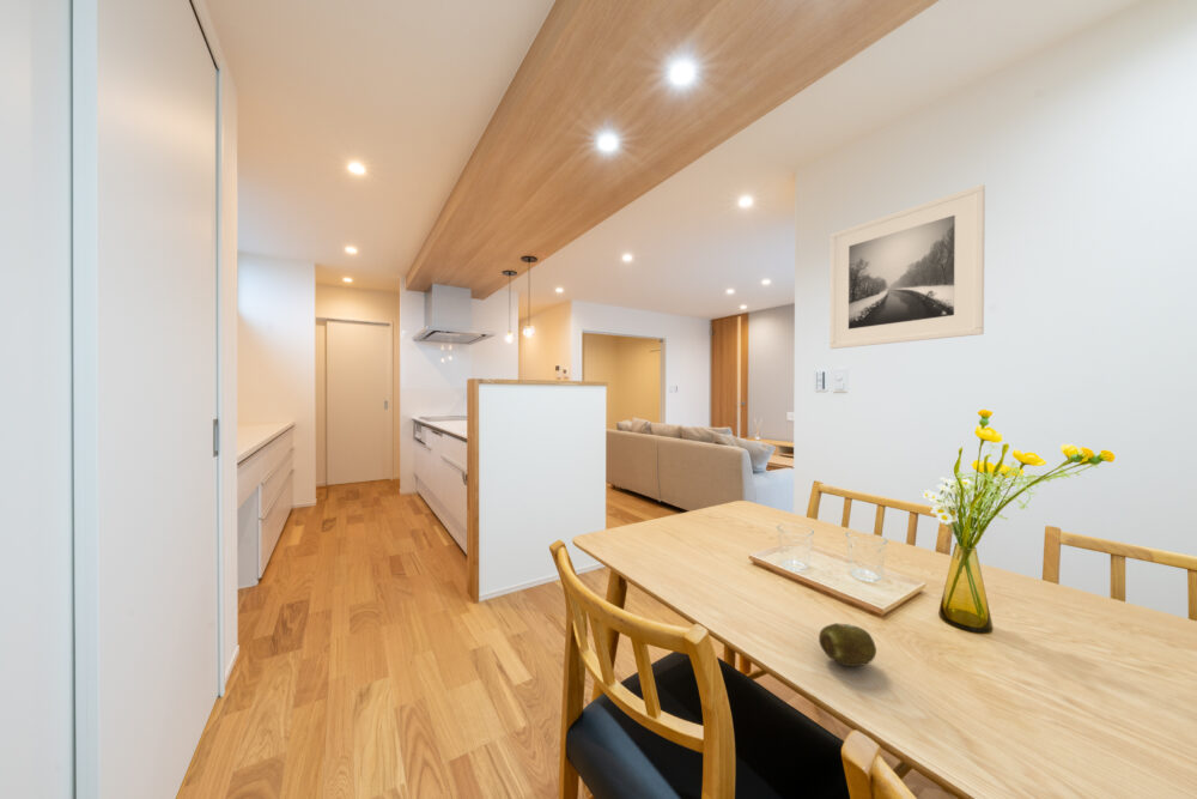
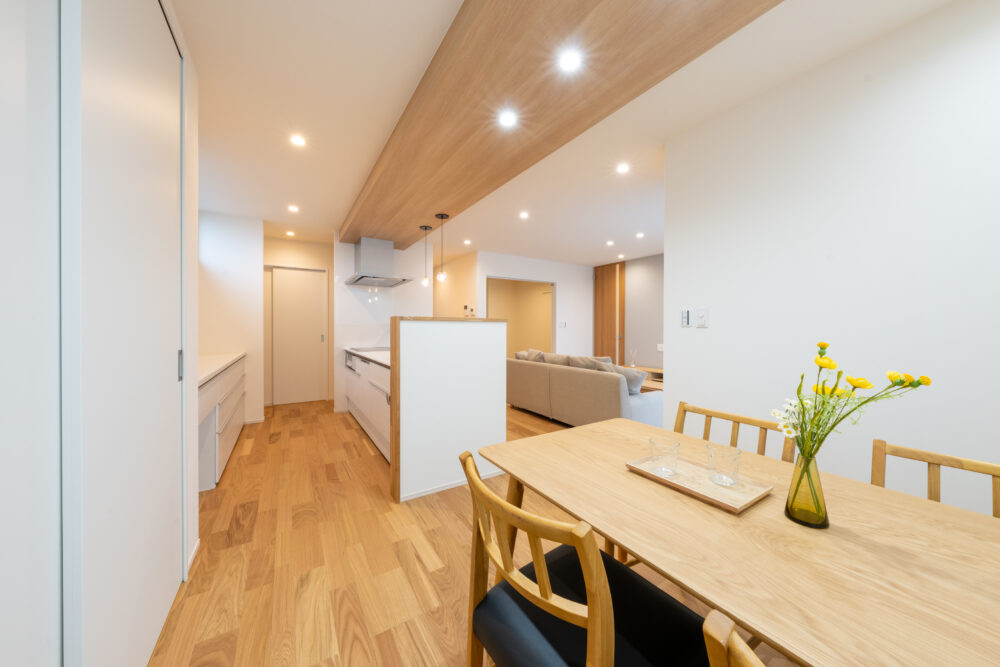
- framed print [828,183,986,350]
- fruit [818,622,877,667]
